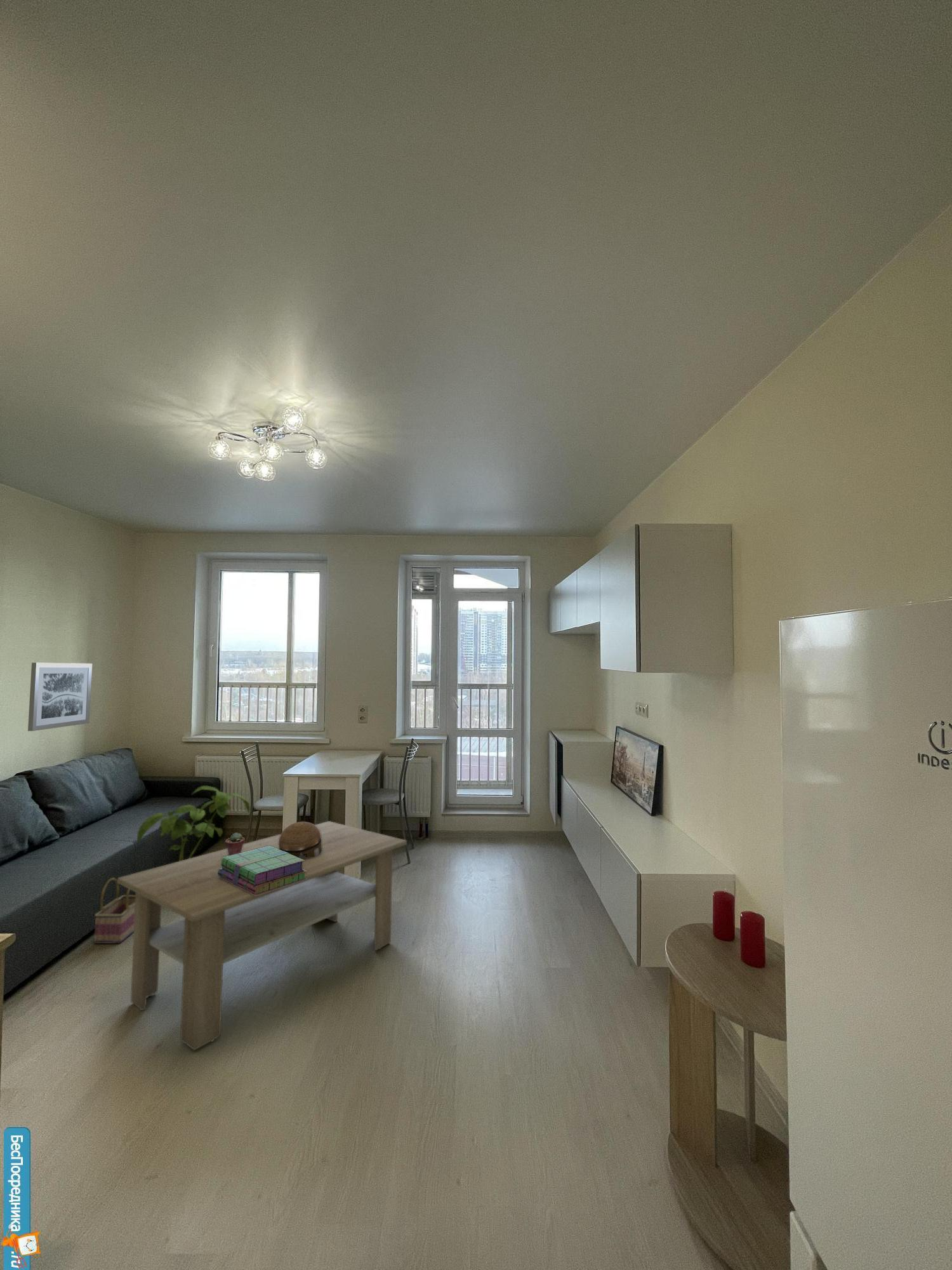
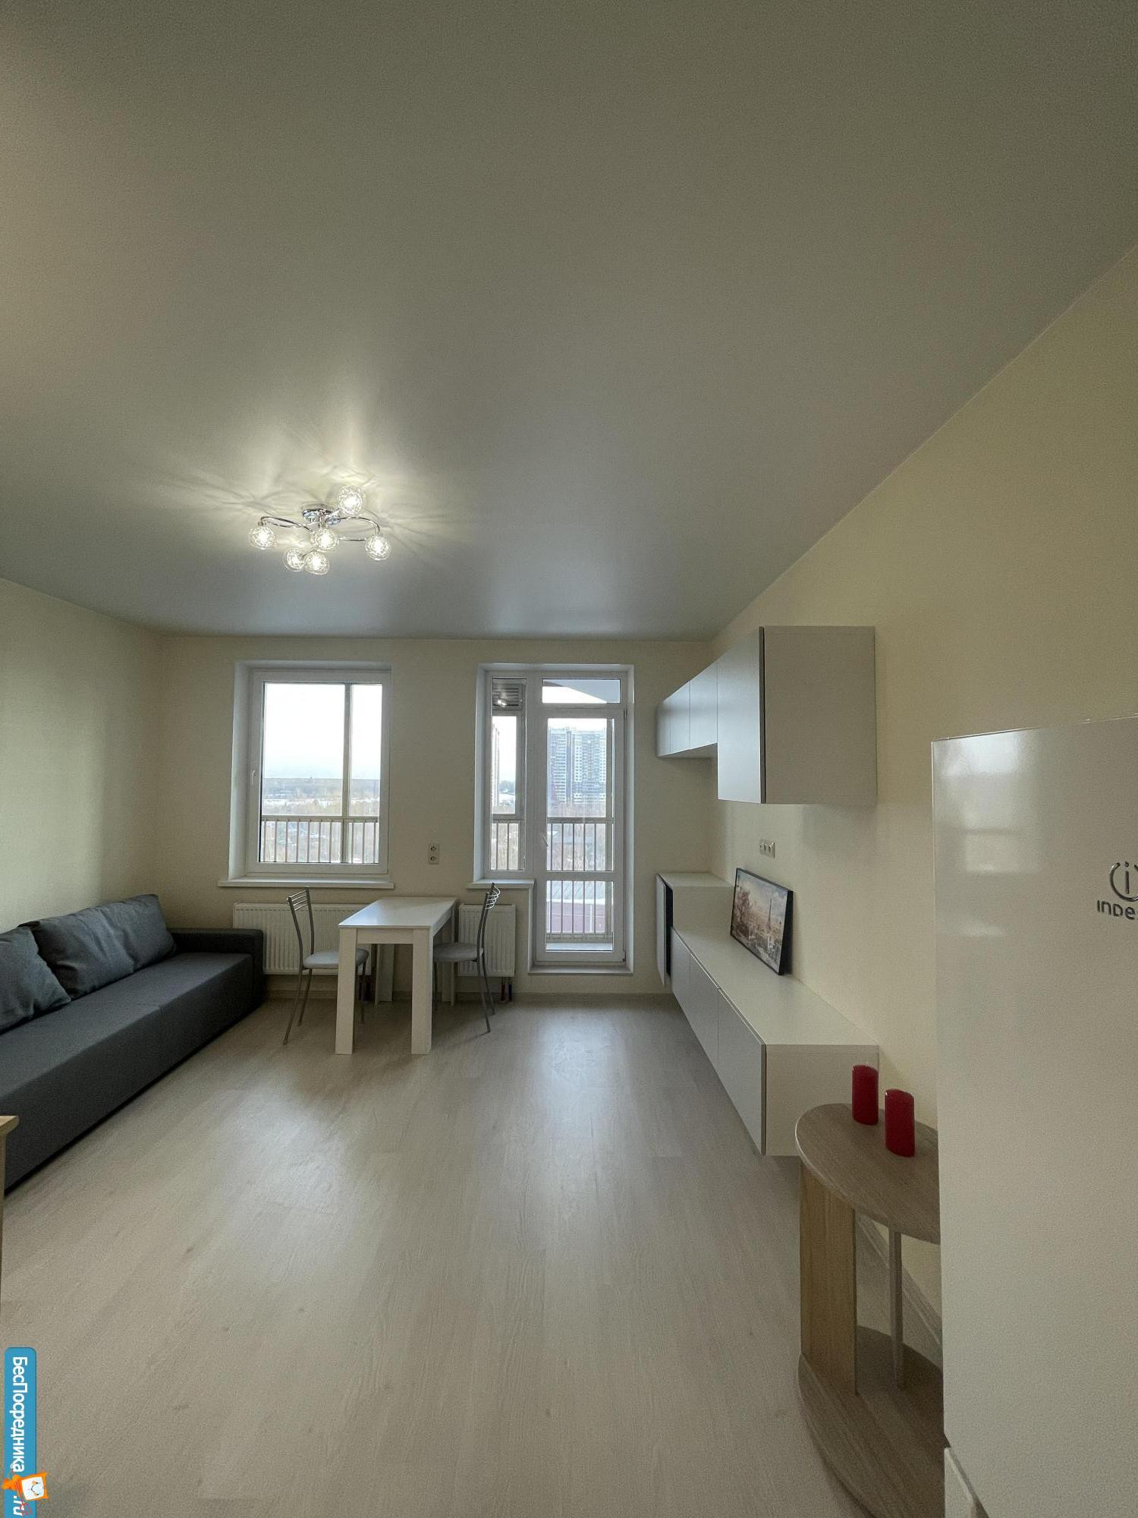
- stack of books [218,846,307,895]
- basket [94,877,135,944]
- potted succulent [225,832,245,856]
- wall art [27,662,93,732]
- house plant [136,785,251,862]
- decorative bowl [279,821,322,858]
- coffee table [117,820,407,1051]
